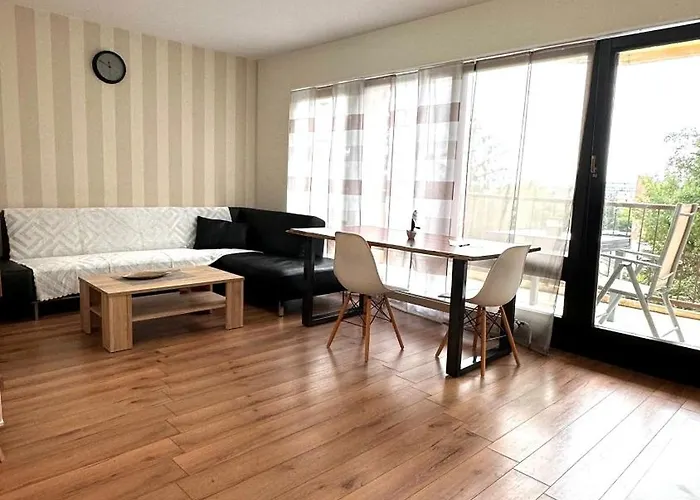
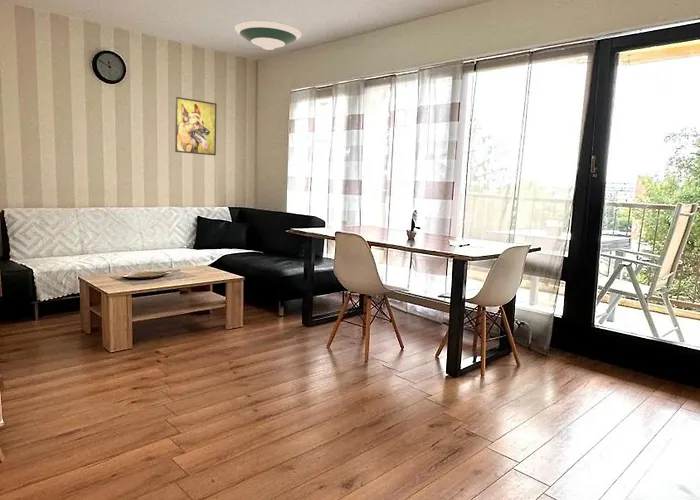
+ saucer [234,19,303,51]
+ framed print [174,96,218,156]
